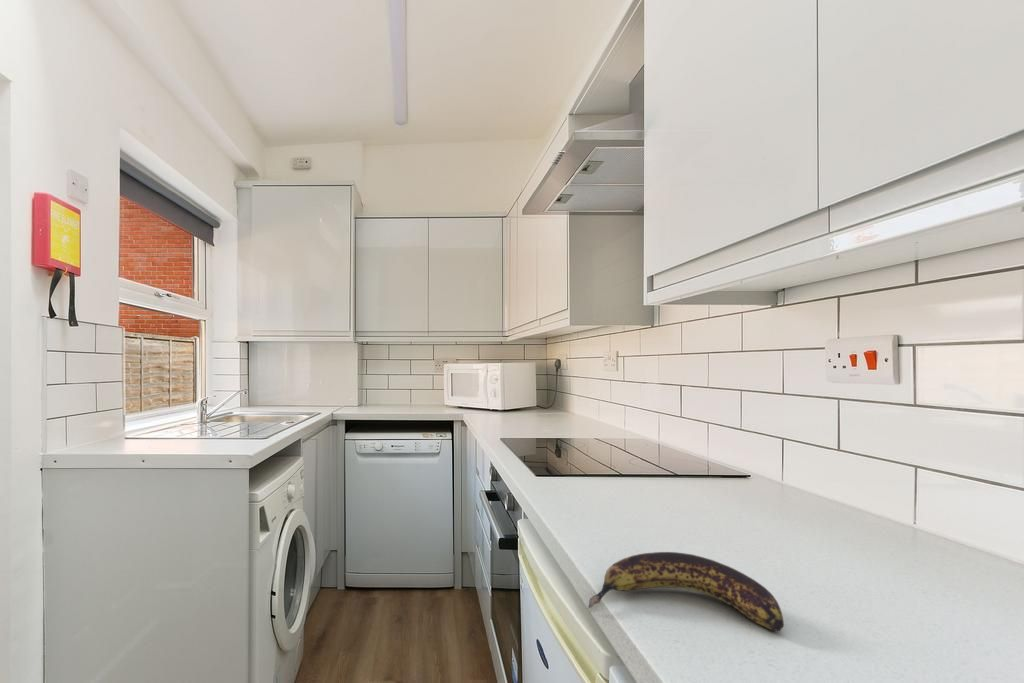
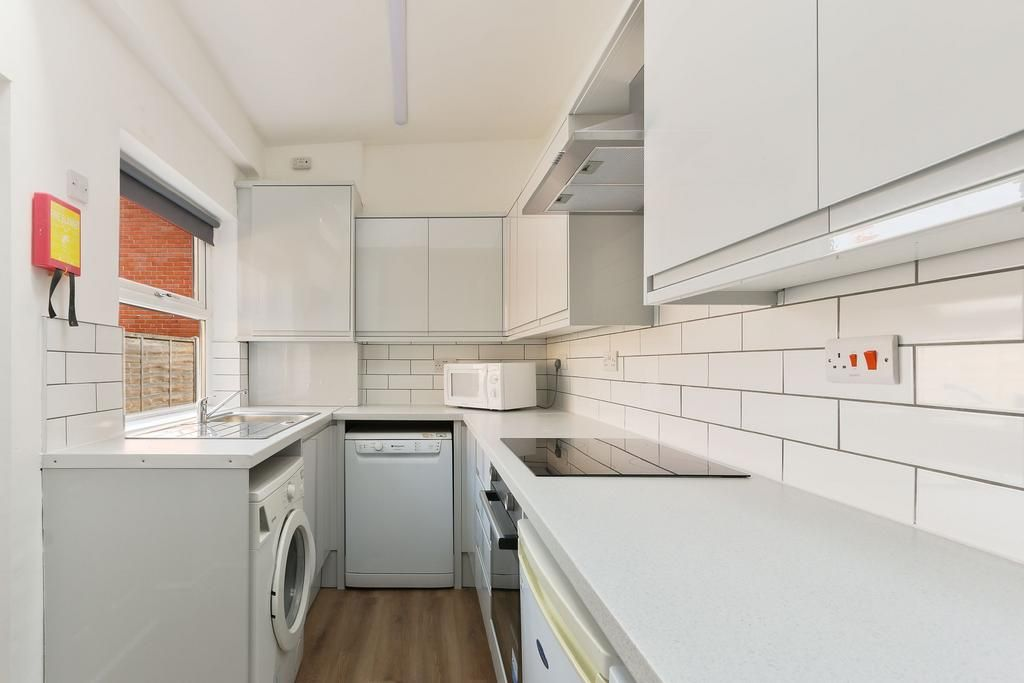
- banana [587,551,785,633]
